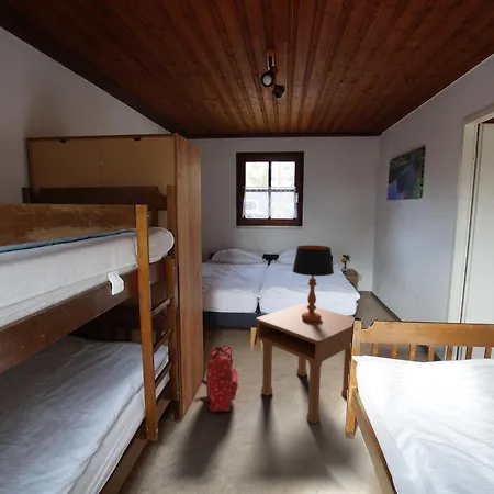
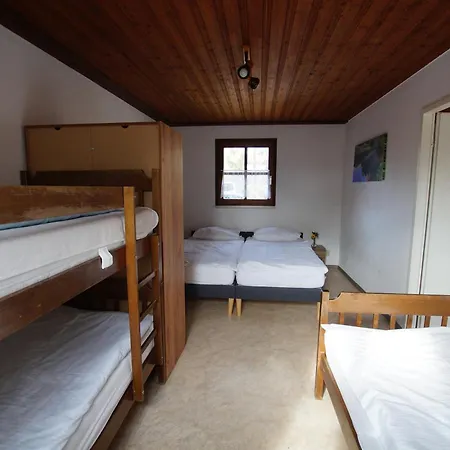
- table lamp [291,244,335,322]
- backpack [199,345,239,413]
- nightstand [256,303,364,425]
